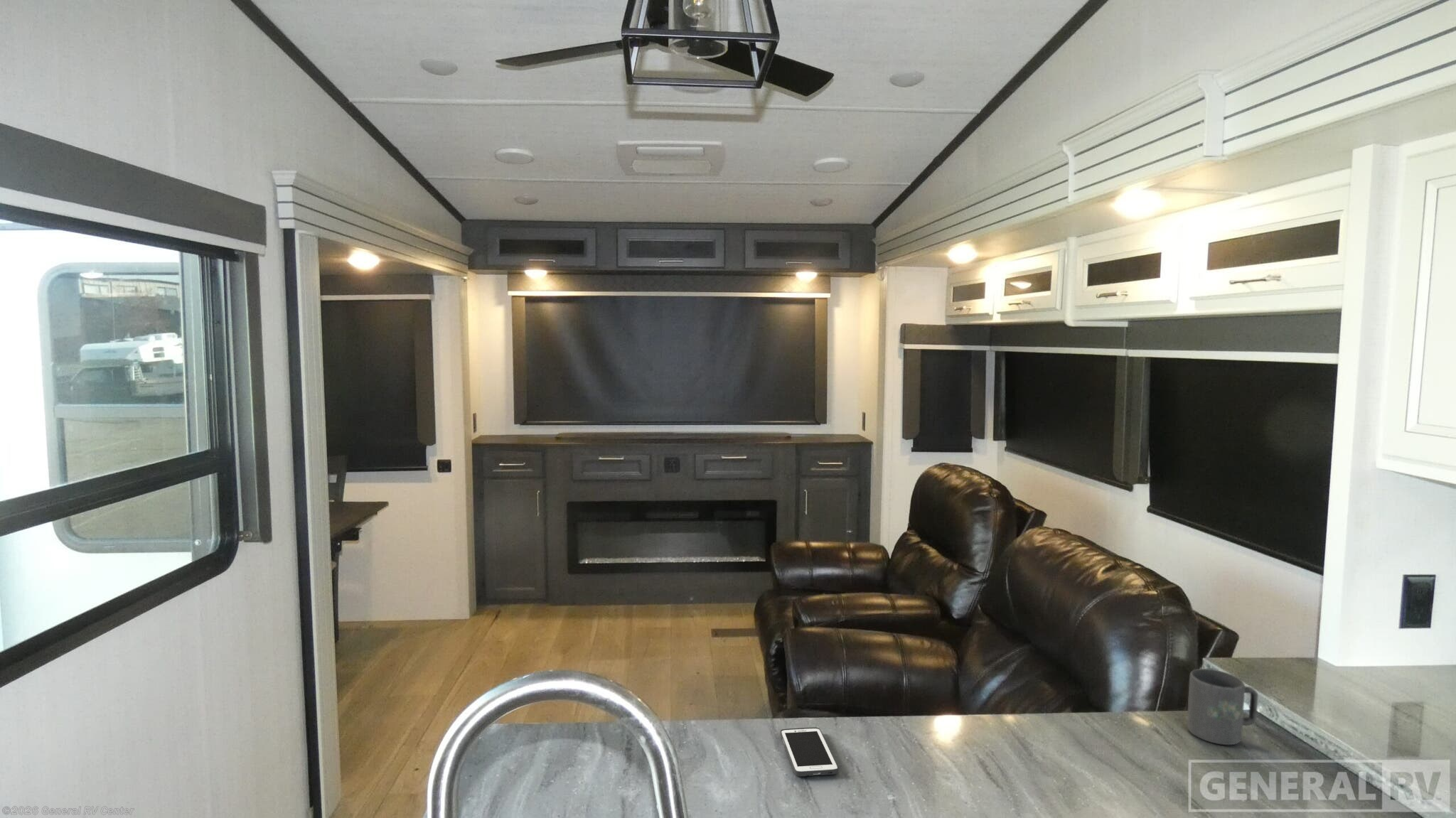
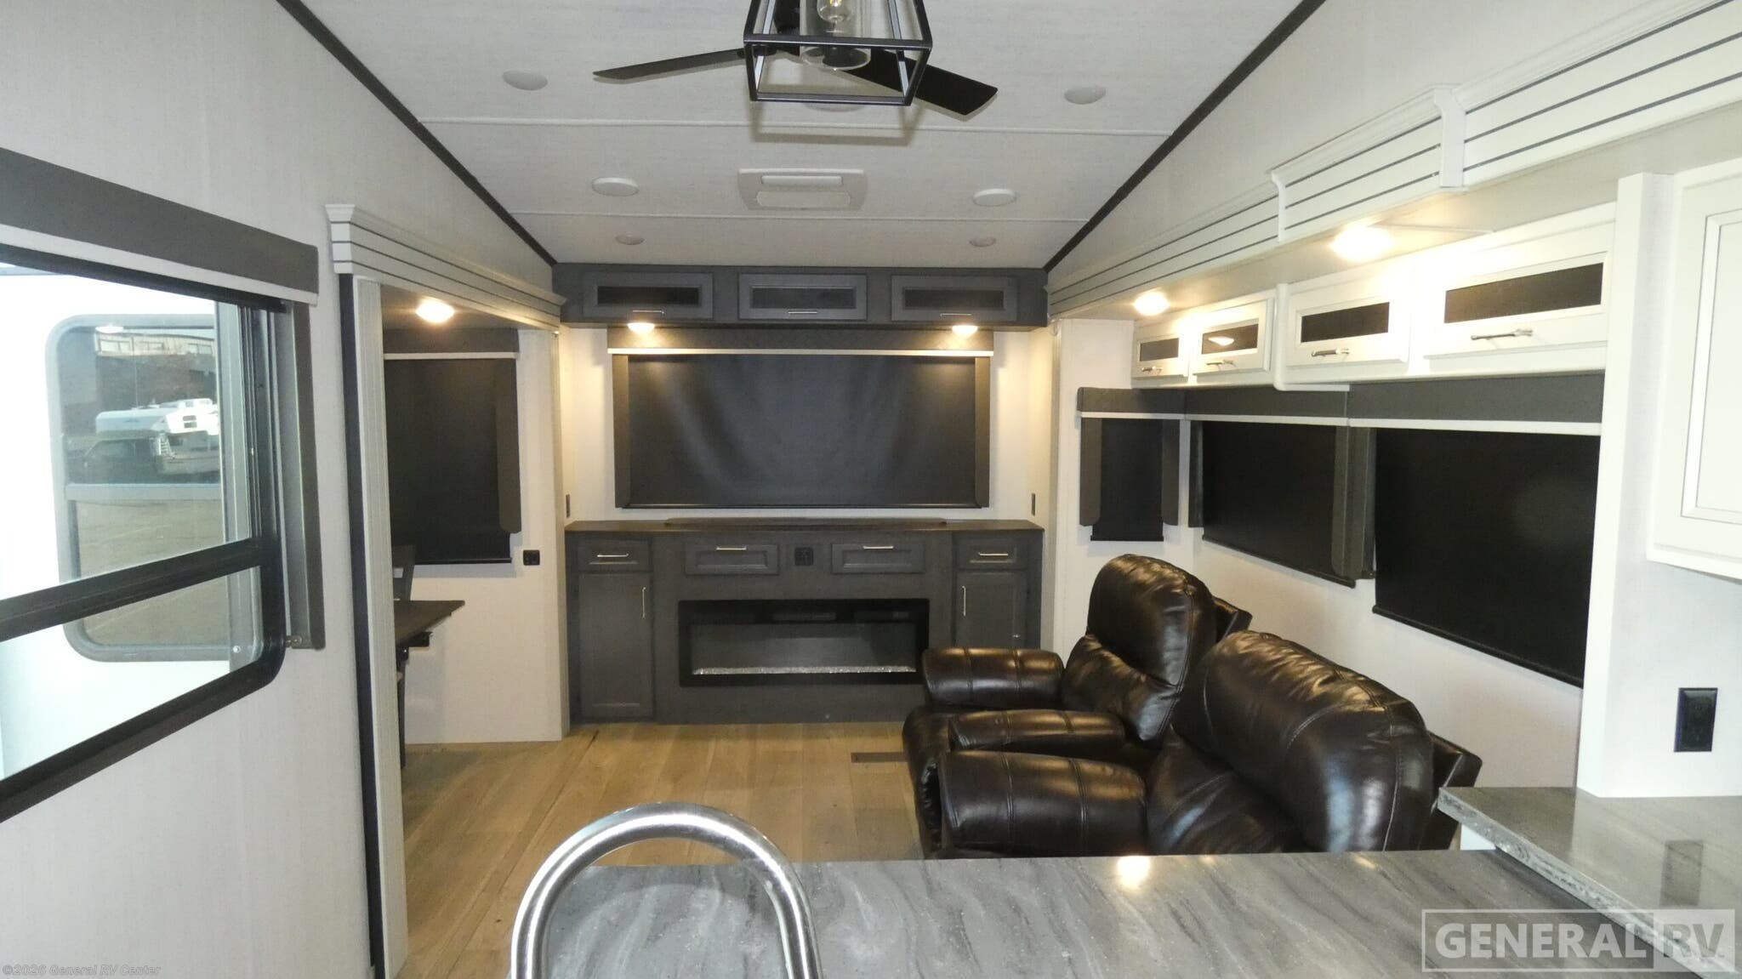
- mug [1187,668,1259,746]
- cell phone [780,726,839,777]
